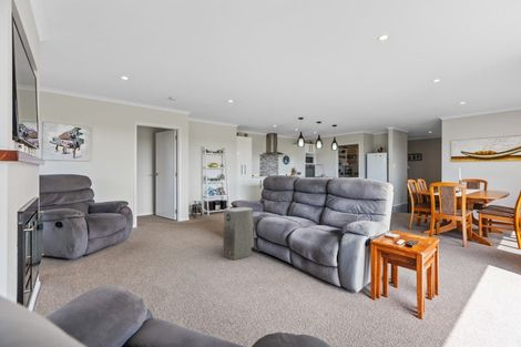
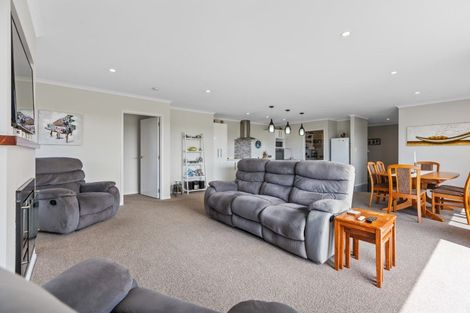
- air purifier [222,206,255,261]
